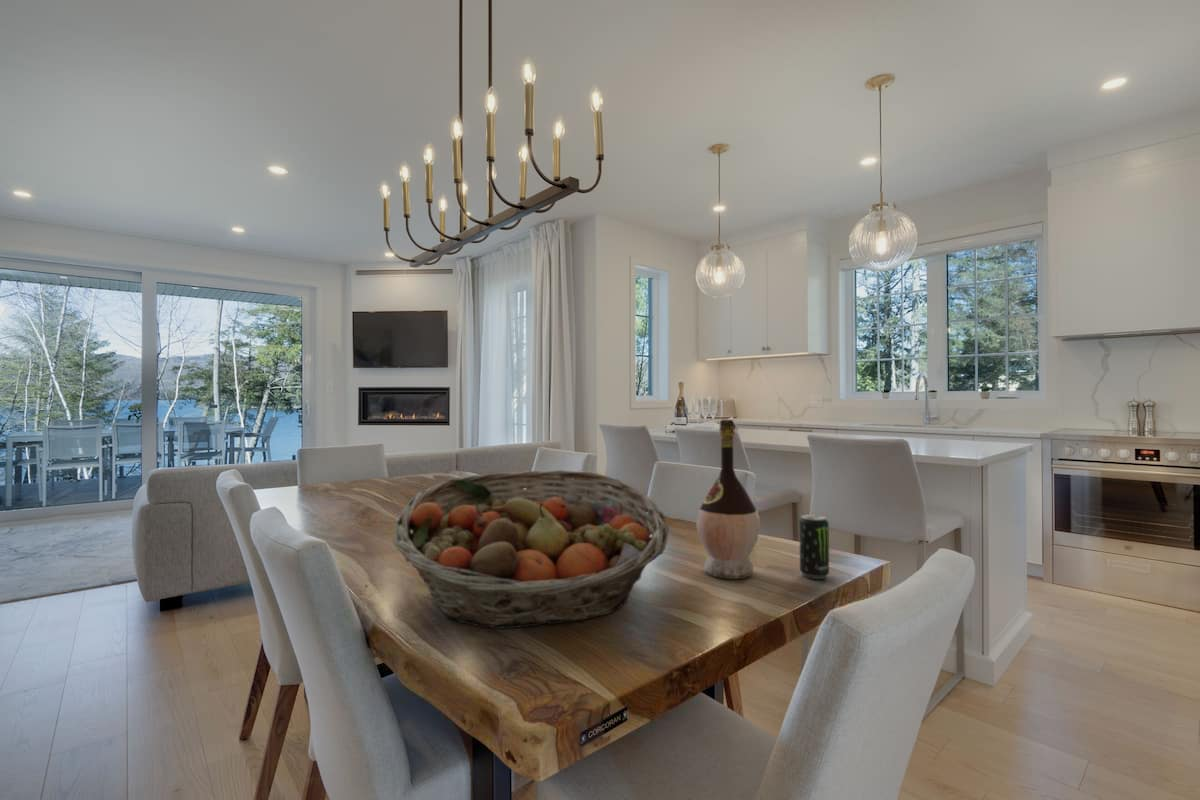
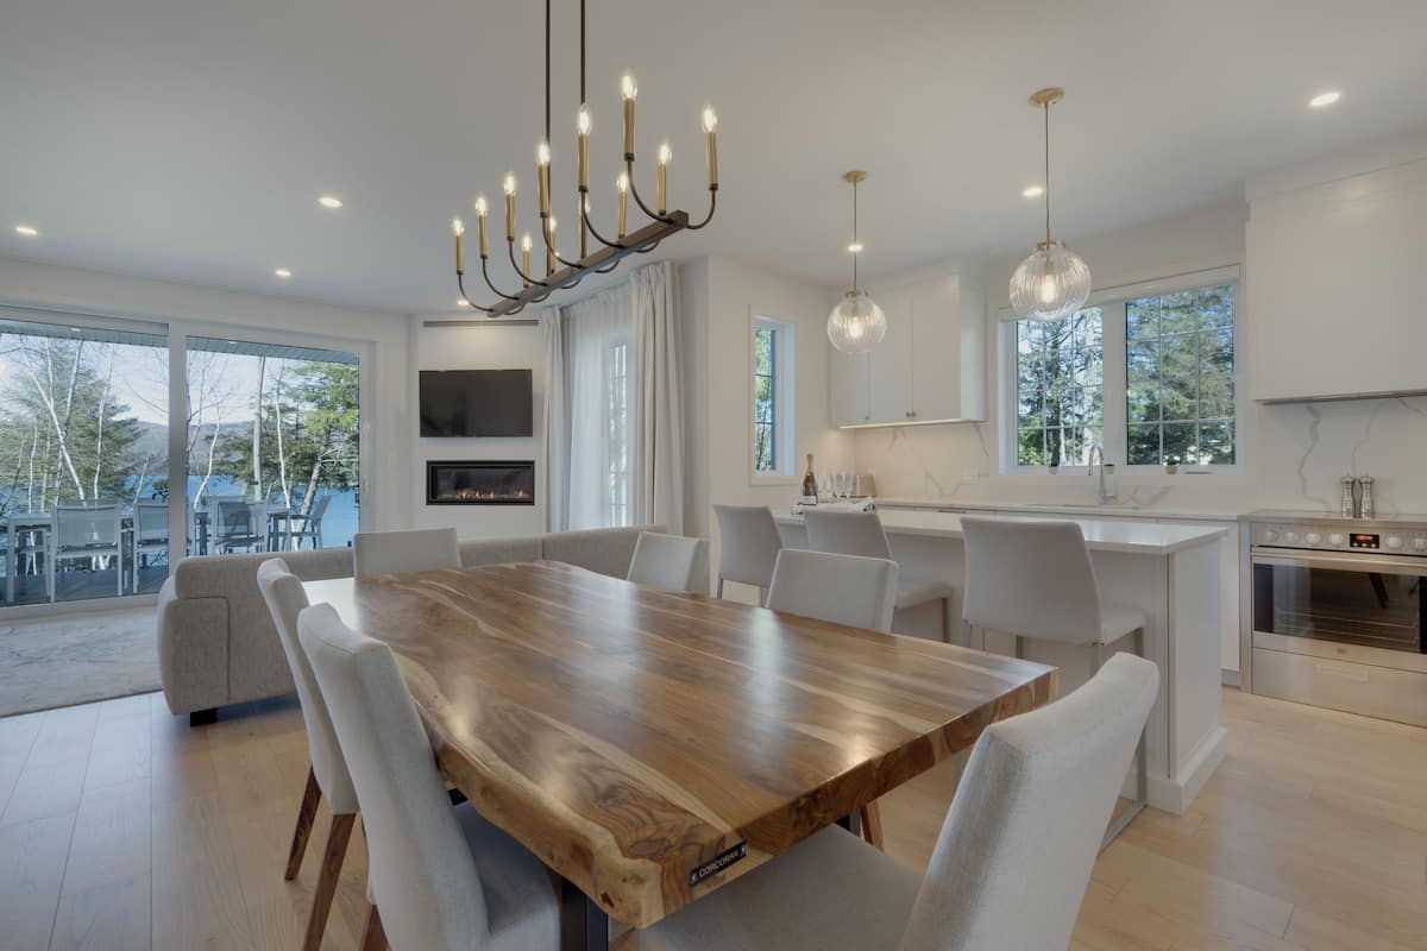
- fruit basket [392,469,670,630]
- beverage can [798,514,830,580]
- wine bottle [695,419,761,580]
